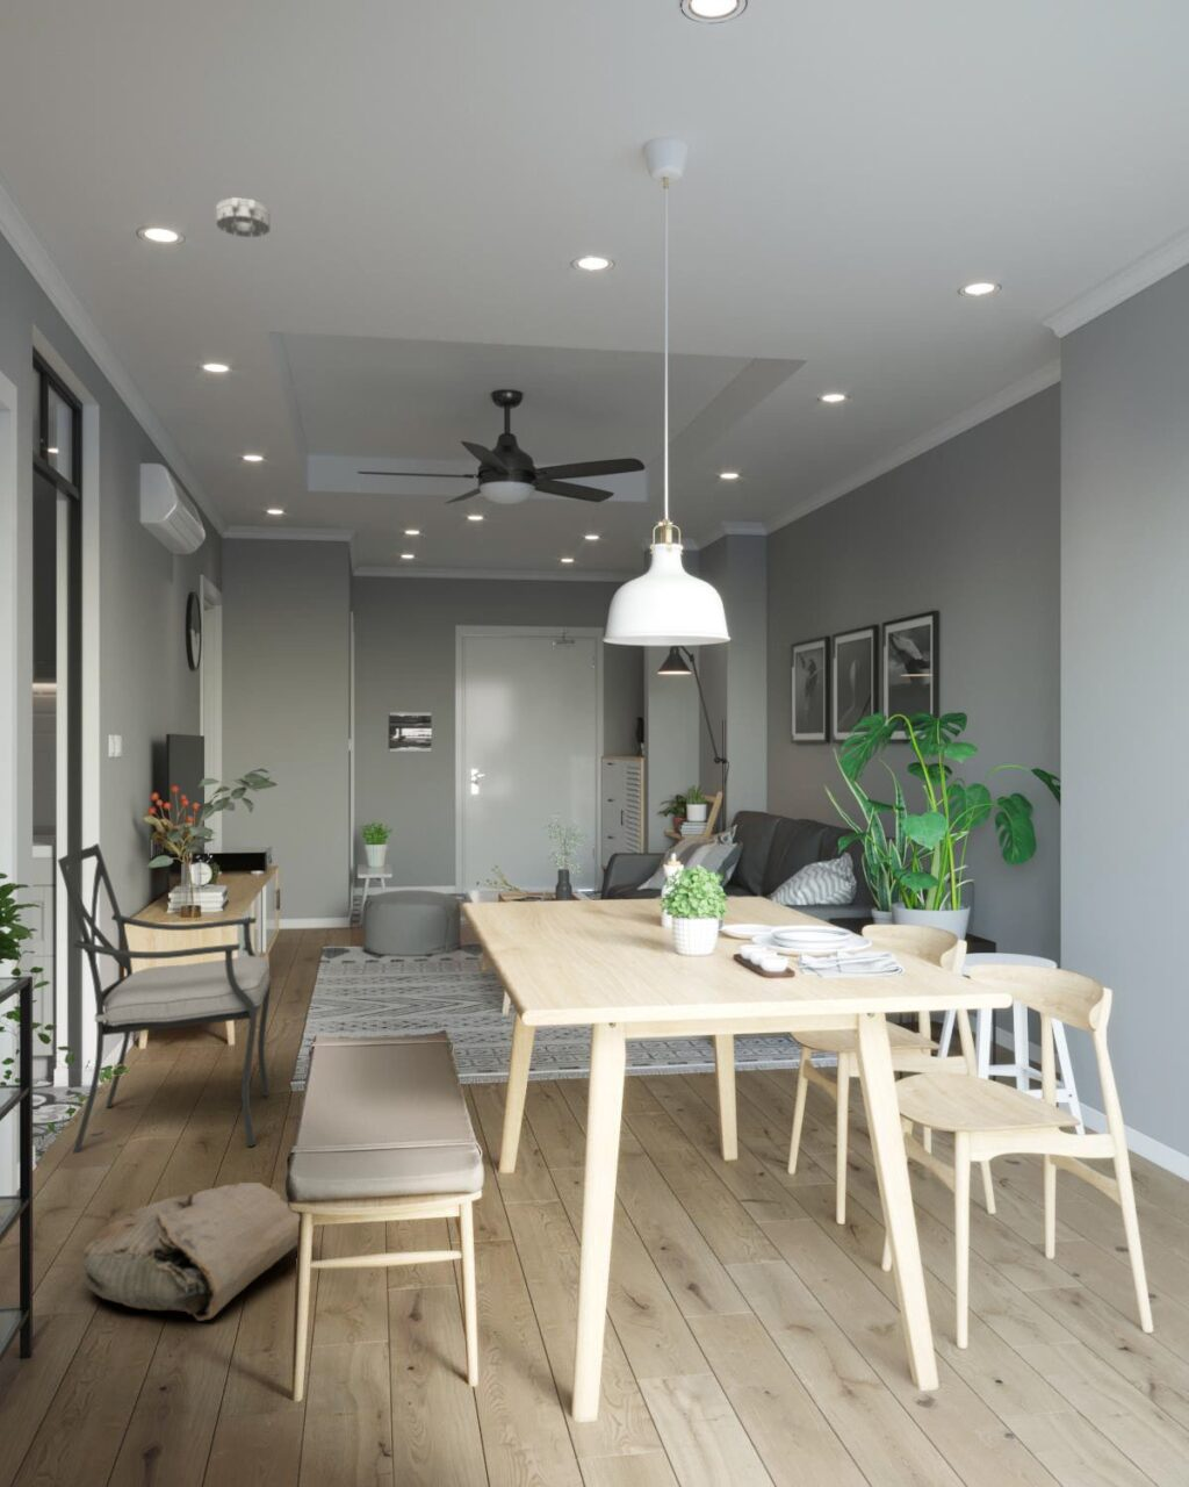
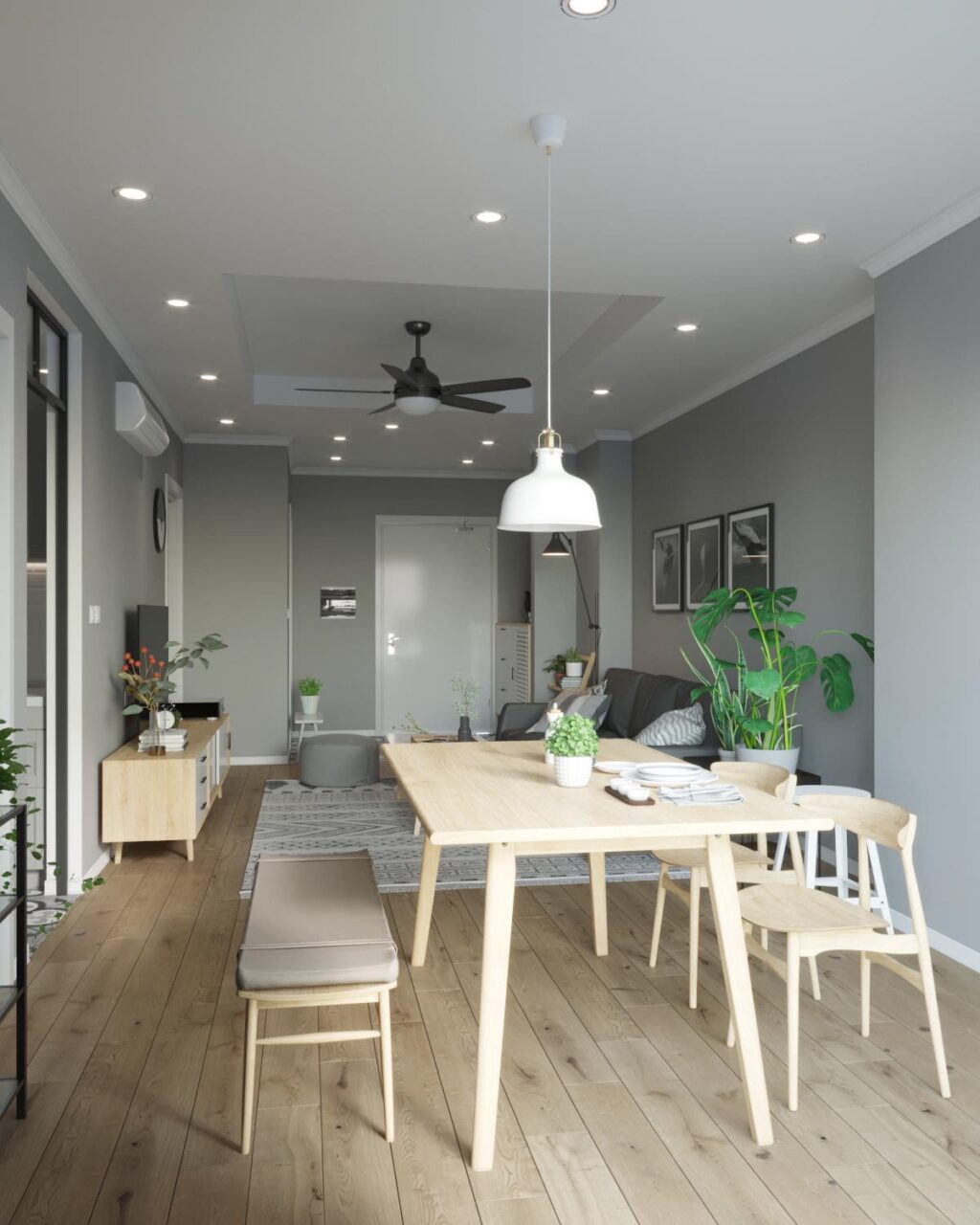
- bag [80,1181,301,1322]
- chair [57,842,272,1154]
- smoke detector [215,197,272,238]
